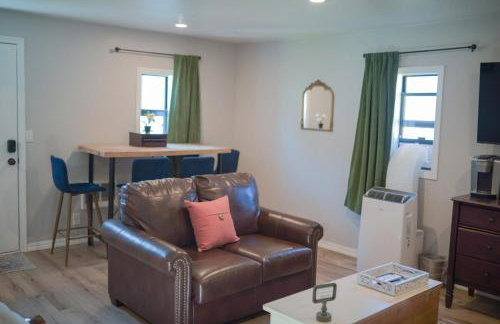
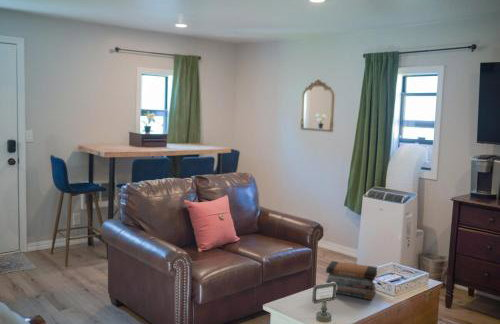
+ book stack [325,260,379,301]
